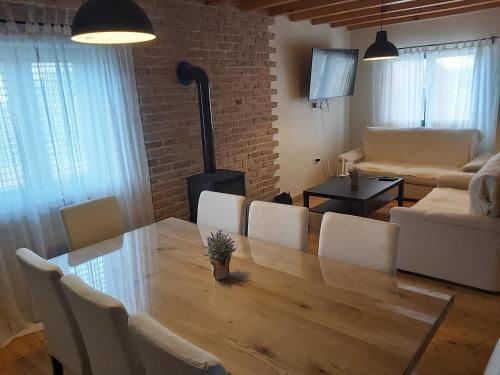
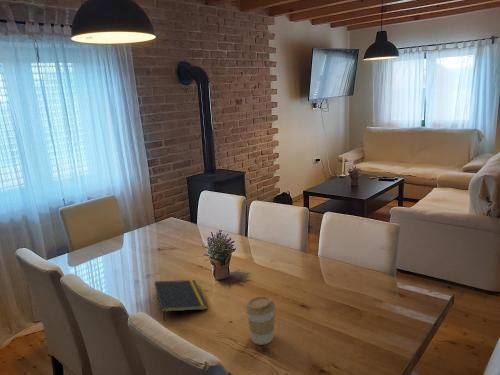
+ notepad [153,279,209,322]
+ coffee cup [244,295,276,346]
